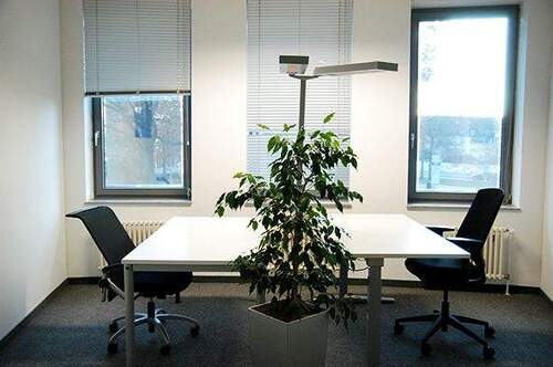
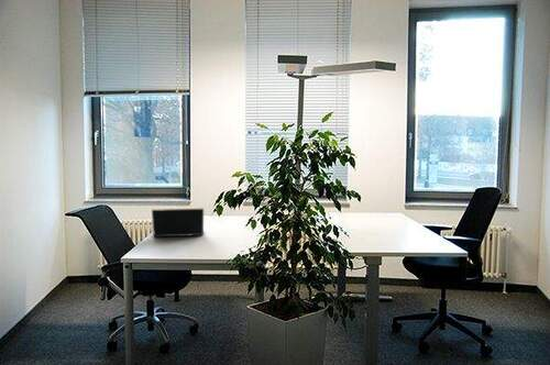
+ laptop [151,208,205,239]
